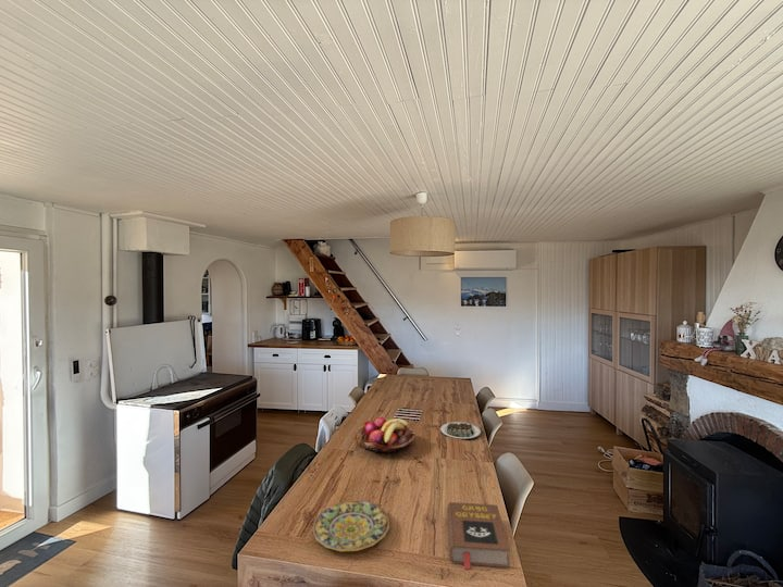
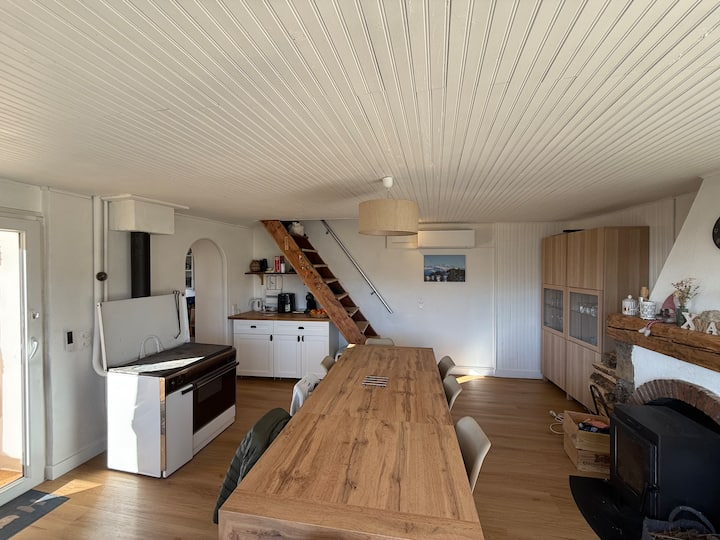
- plate [311,499,390,553]
- book [446,501,511,571]
- fruit basket [353,416,417,454]
- plate [439,421,482,441]
